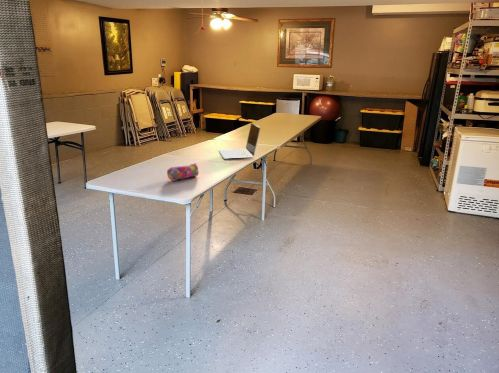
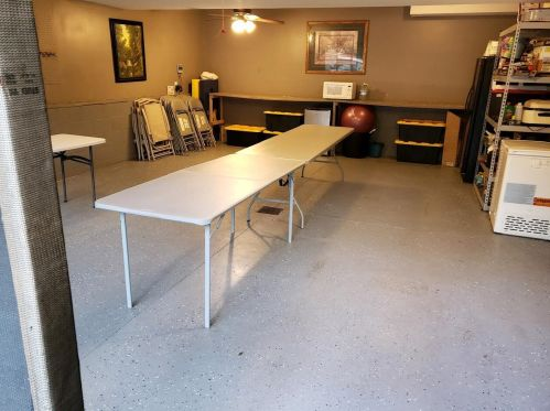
- pencil case [166,162,200,181]
- laptop [218,122,261,160]
